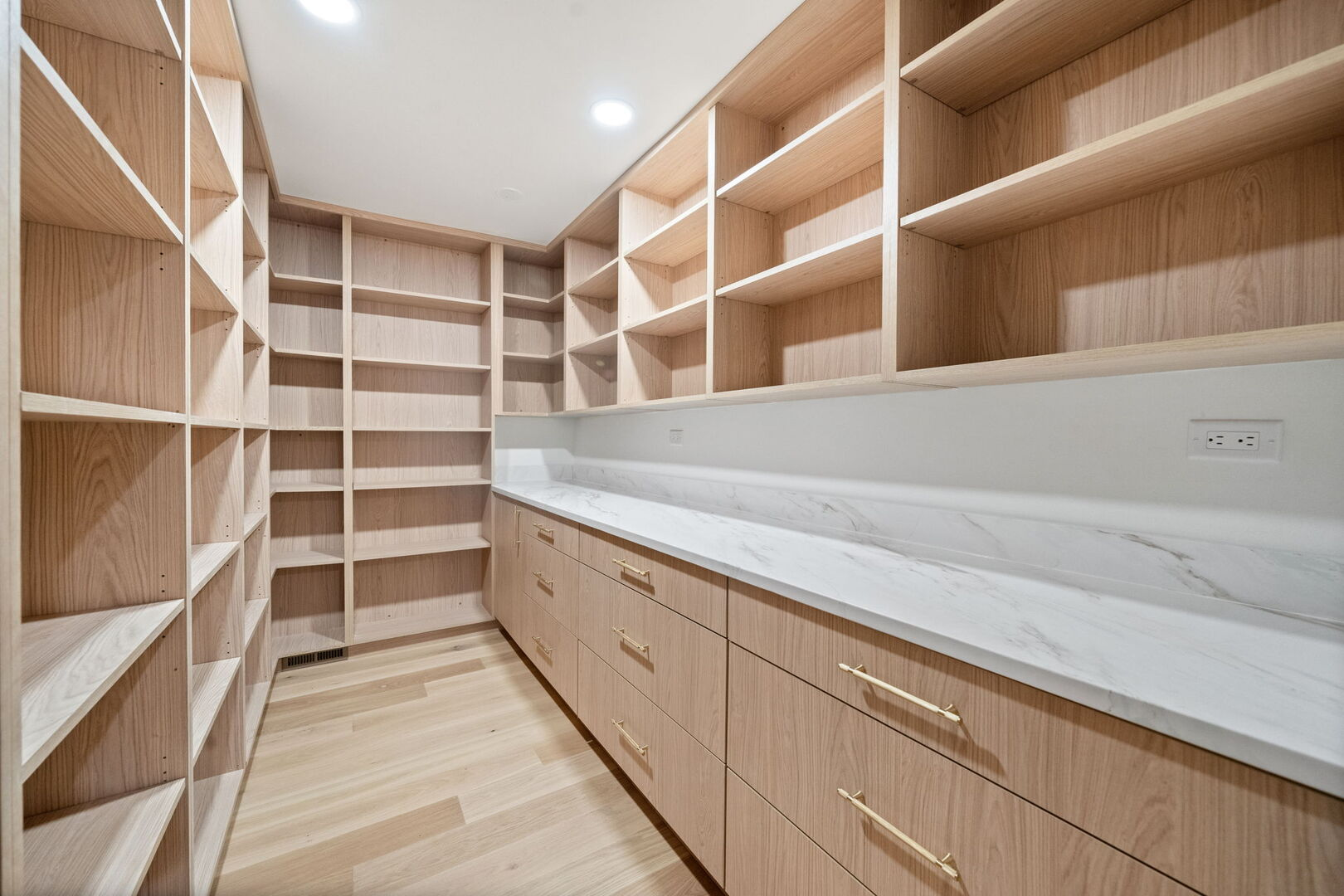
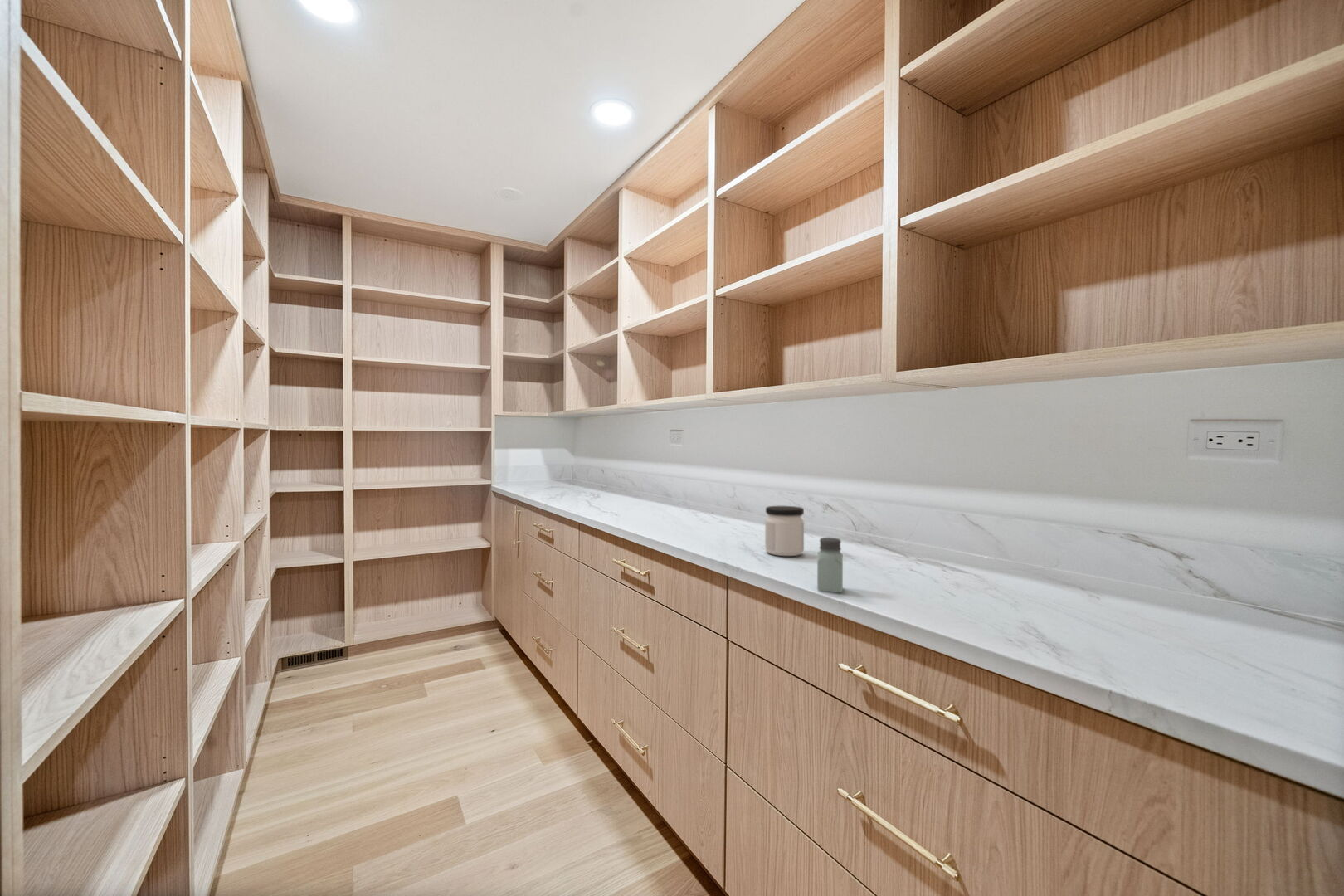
+ jar [764,505,805,557]
+ saltshaker [816,537,844,593]
